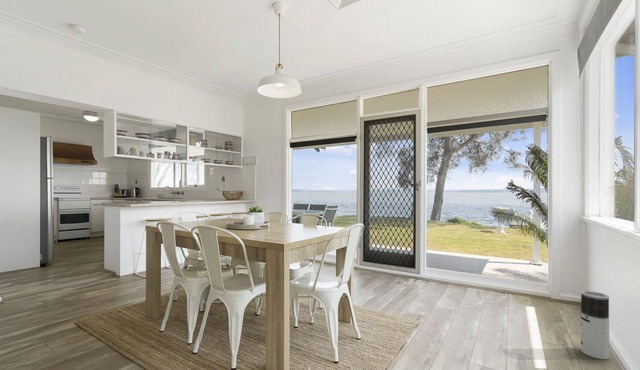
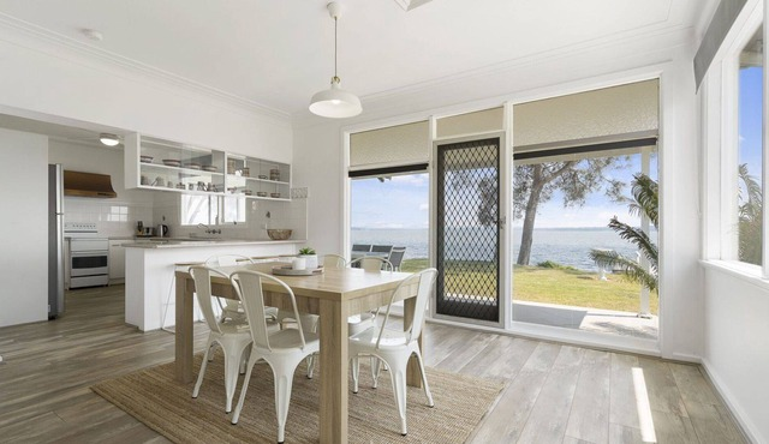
- air purifier [579,290,610,360]
